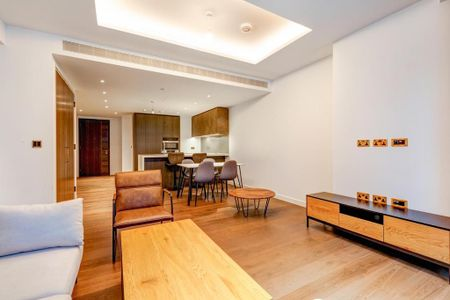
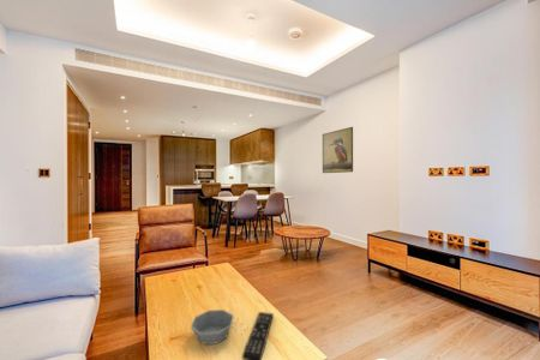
+ remote control [241,311,275,360]
+ bowl [190,308,235,346]
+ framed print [322,126,354,174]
